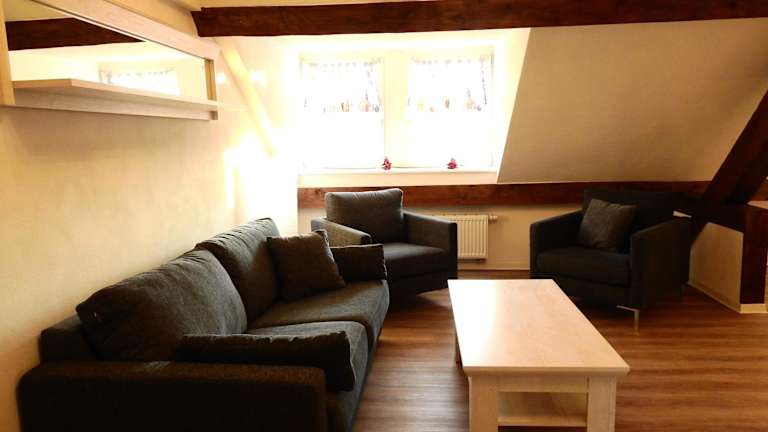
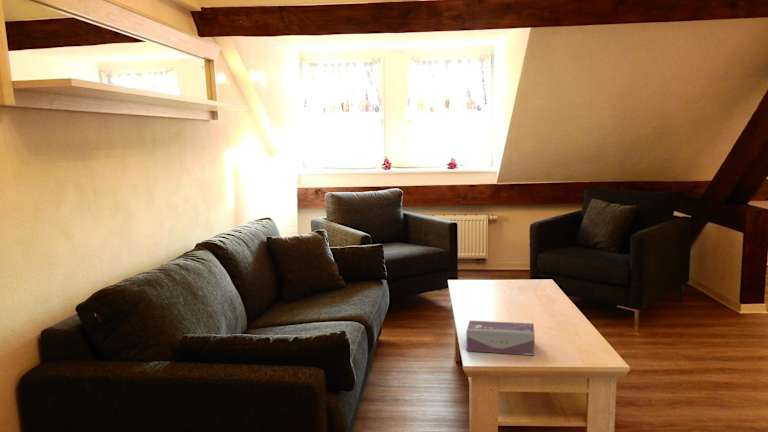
+ tissue box [465,320,536,356]
